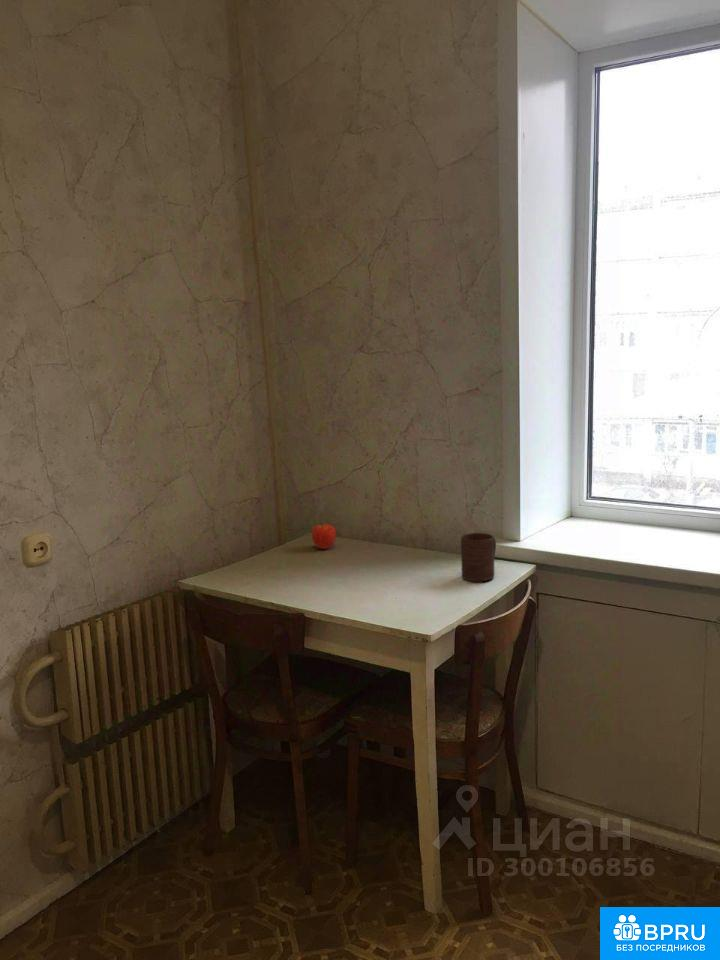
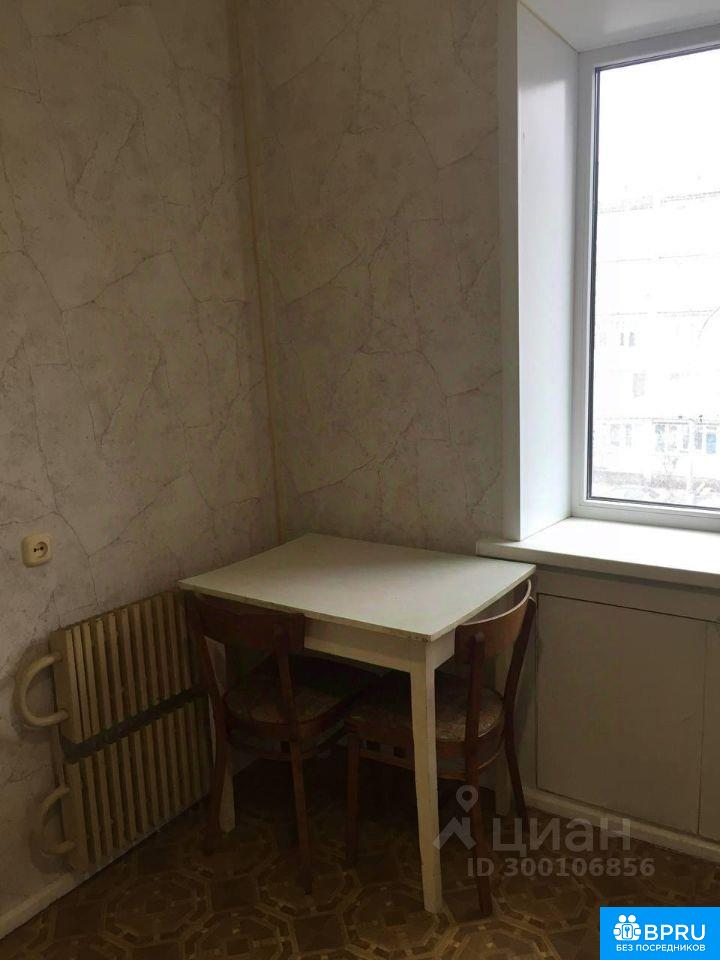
- cup [460,532,497,582]
- fruit [311,522,337,550]
